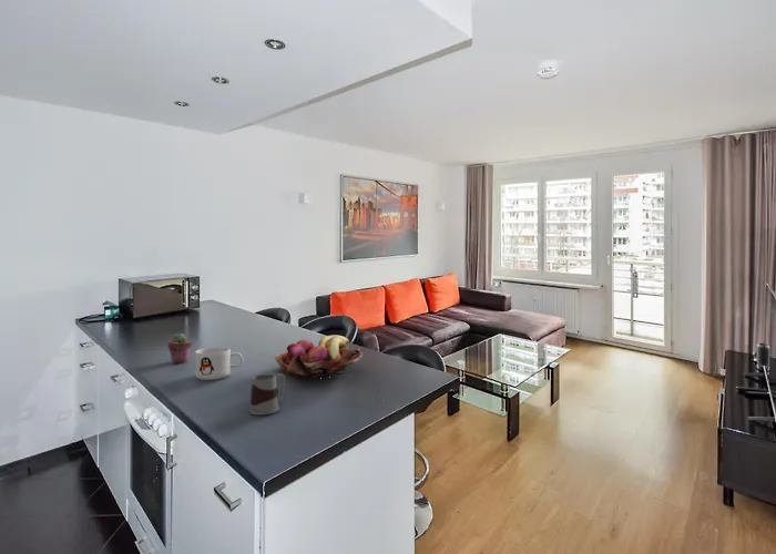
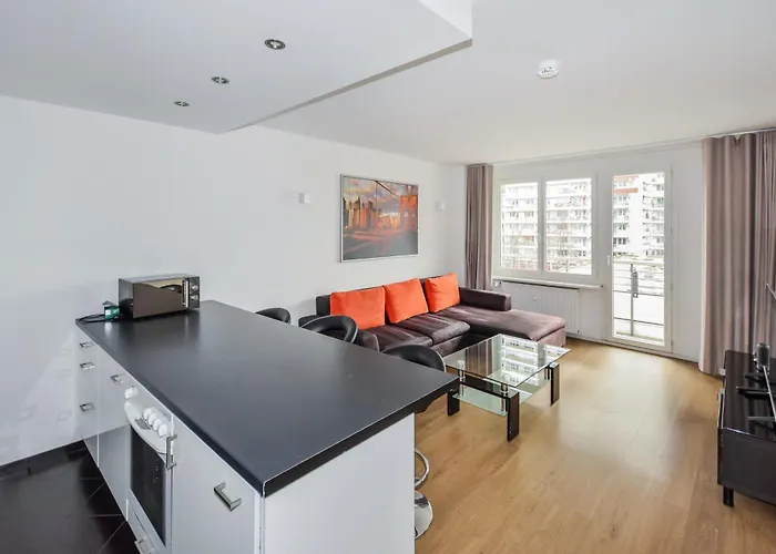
- potted succulent [166,332,193,365]
- fruit basket [274,334,364,379]
- mug [248,372,287,416]
- mug [194,346,244,381]
